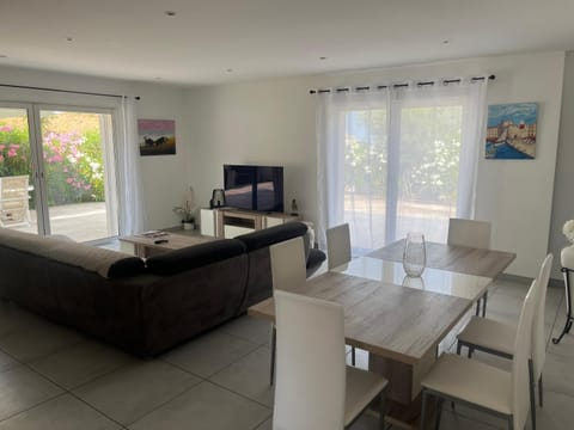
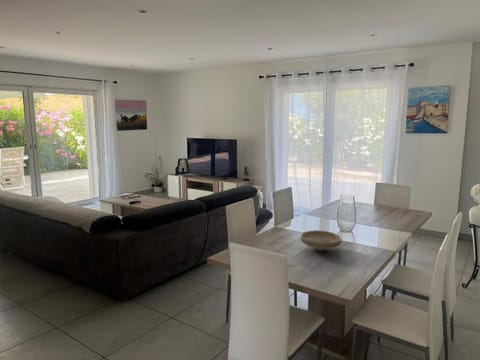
+ bowl [300,229,343,252]
